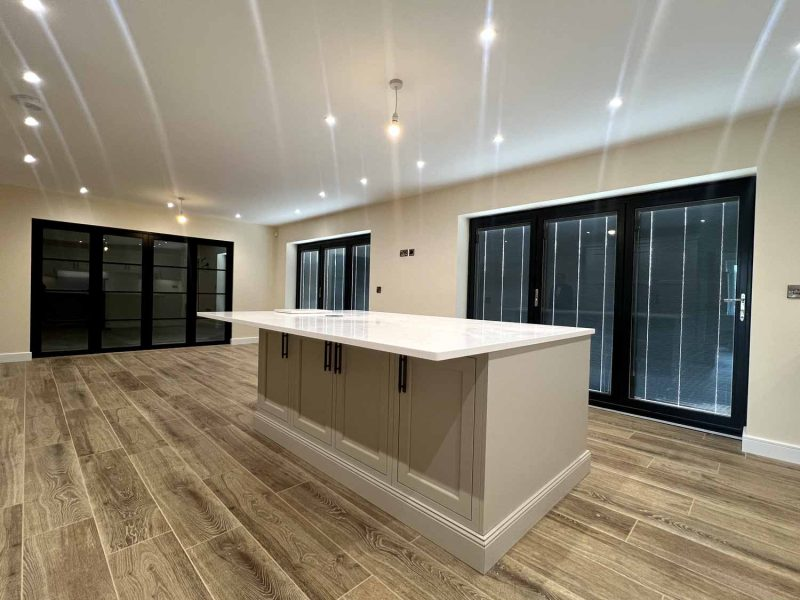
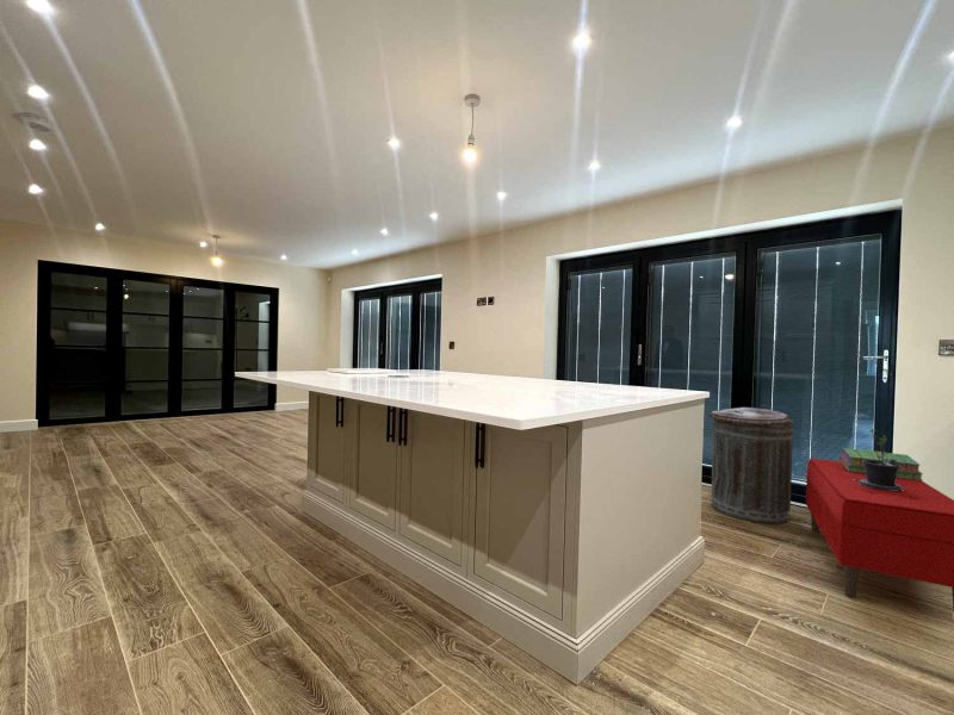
+ trash can lid [707,406,795,524]
+ bench [805,458,954,611]
+ potted plant [853,428,904,491]
+ stack of books [838,447,924,481]
